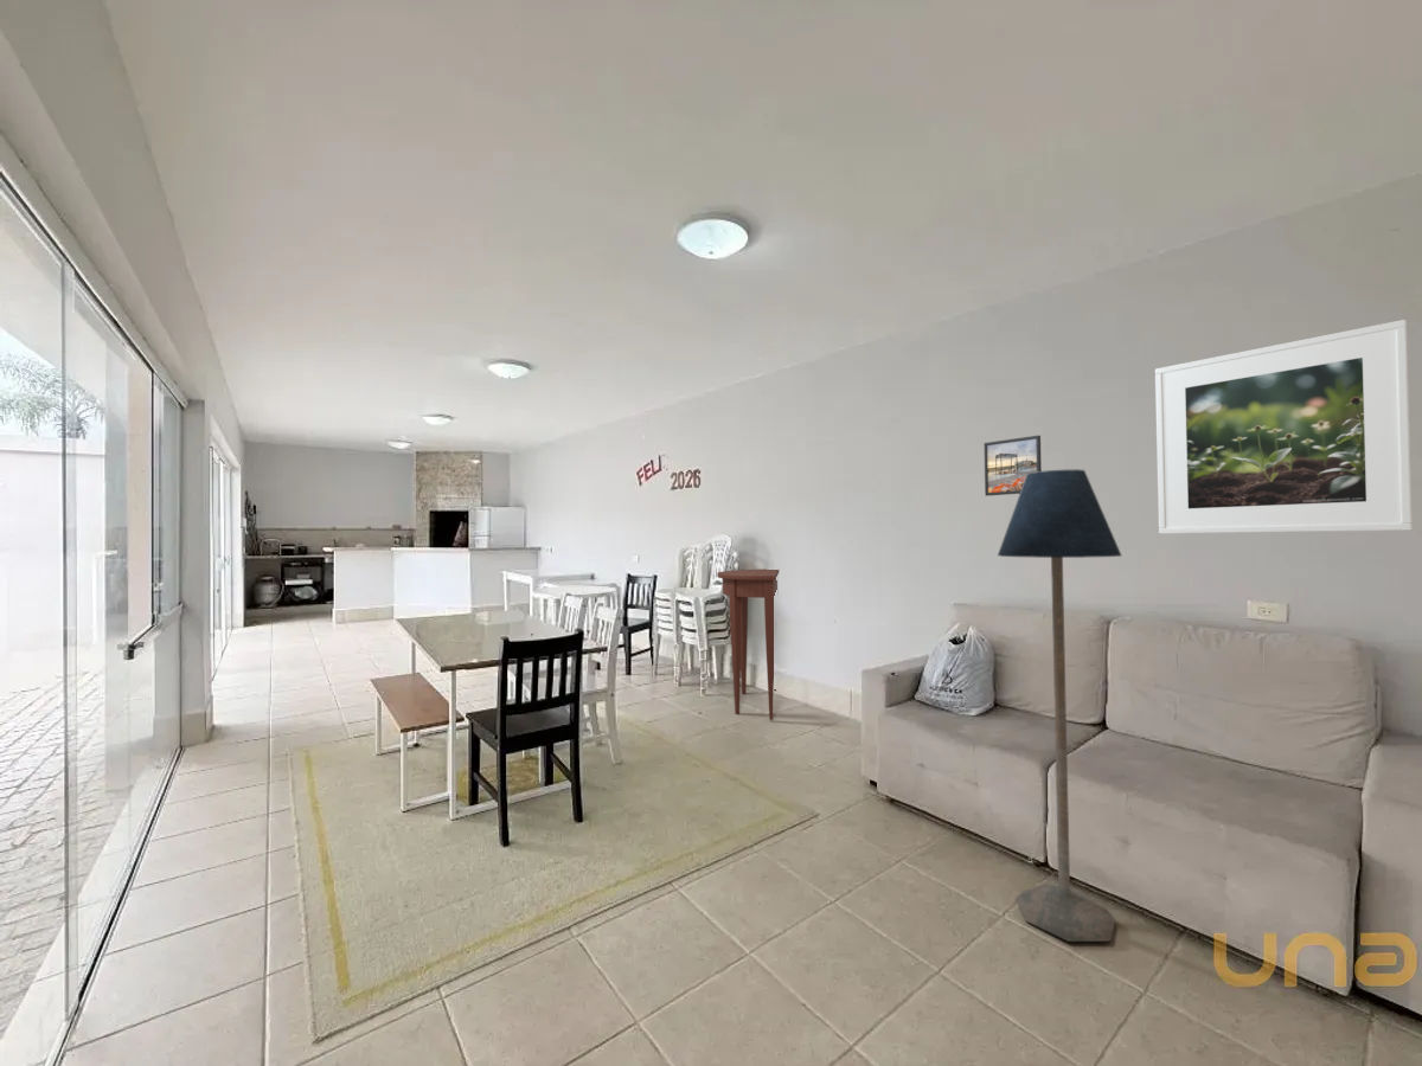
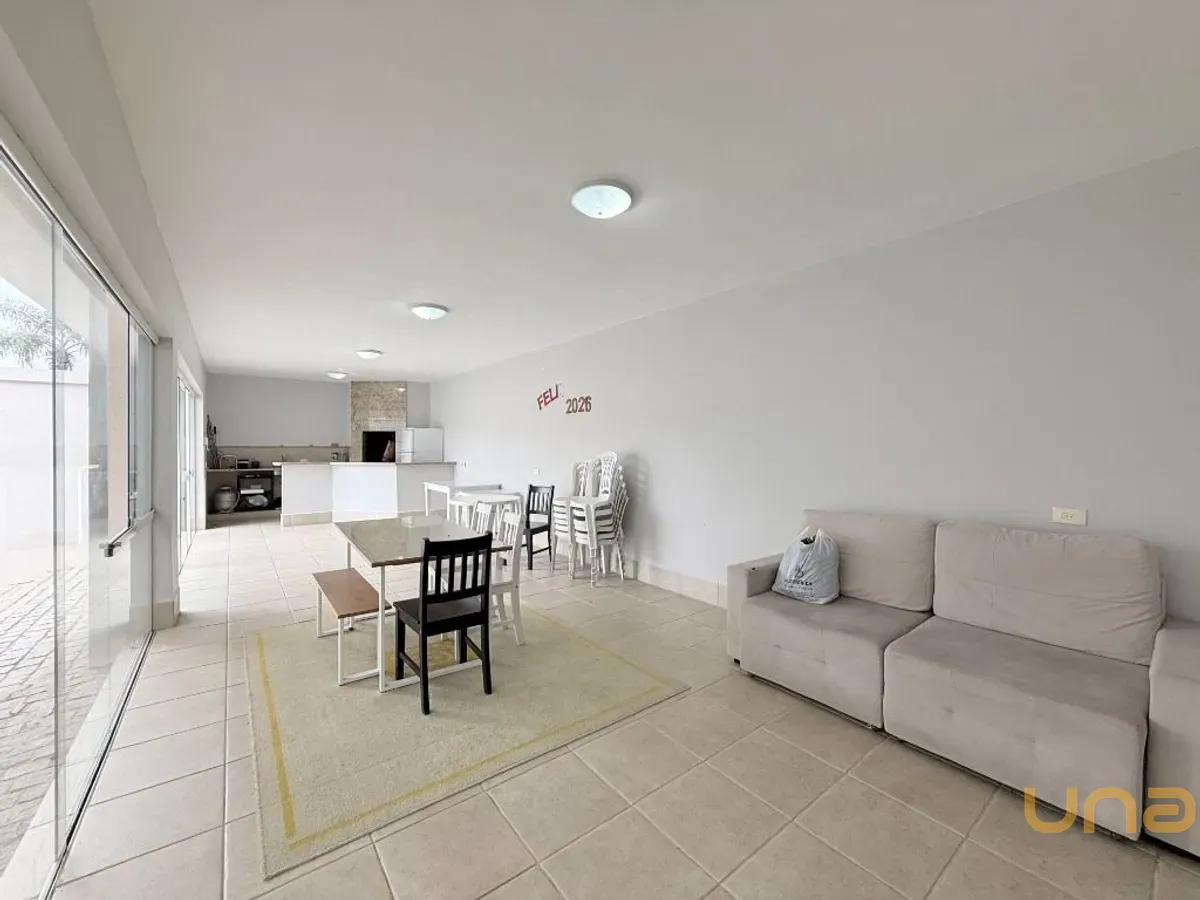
- console table [716,569,780,721]
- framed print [1154,319,1414,535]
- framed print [984,435,1043,497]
- floor lamp [997,468,1122,943]
